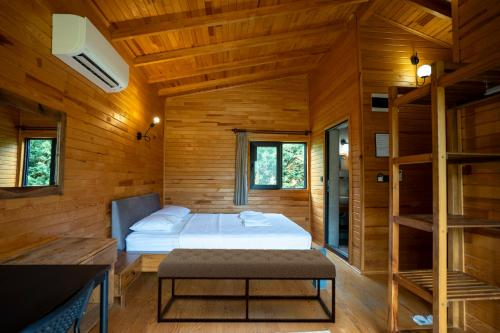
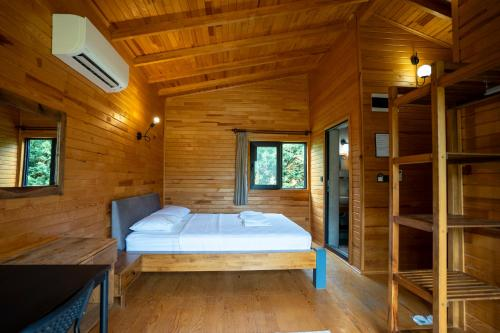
- bench [156,247,337,324]
